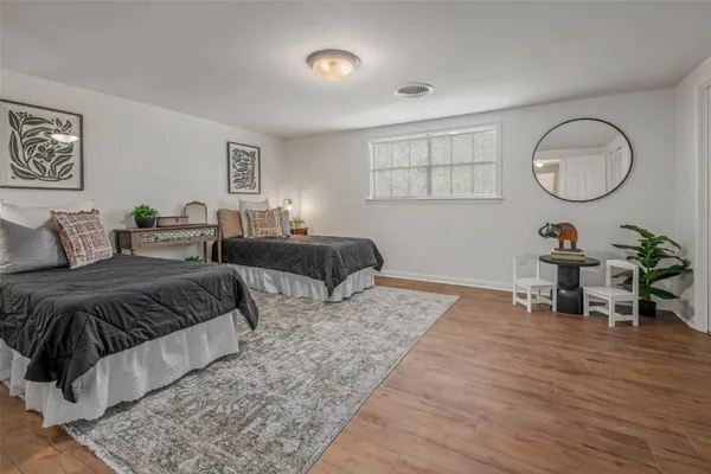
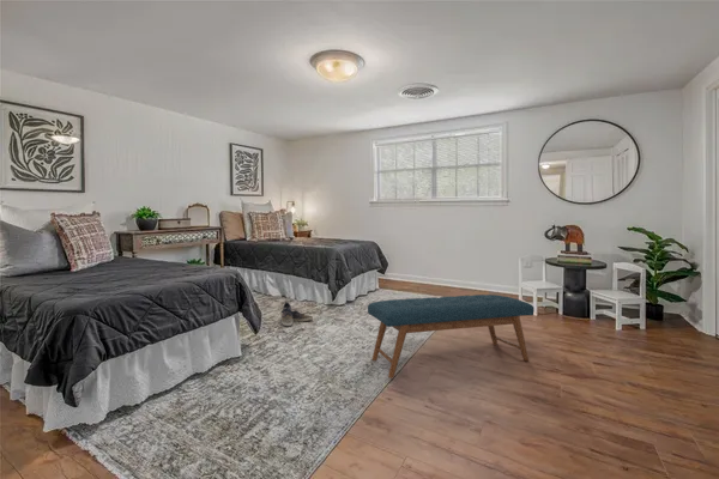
+ bench [367,293,536,380]
+ shoe [280,301,314,327]
